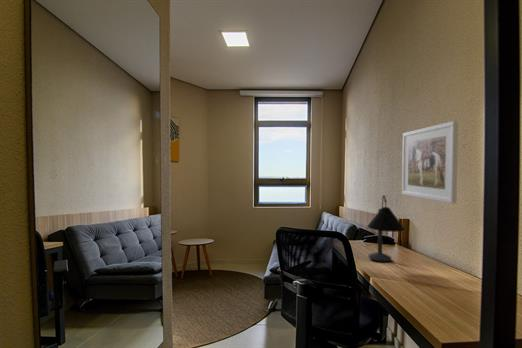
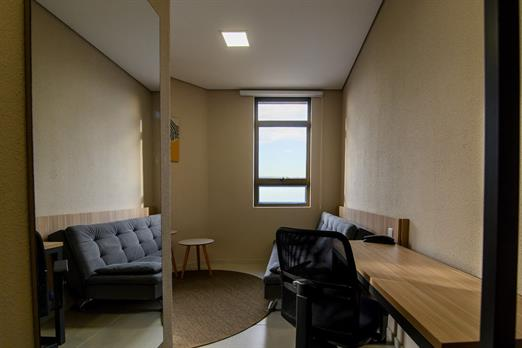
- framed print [401,120,459,205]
- desk lamp [366,194,405,262]
